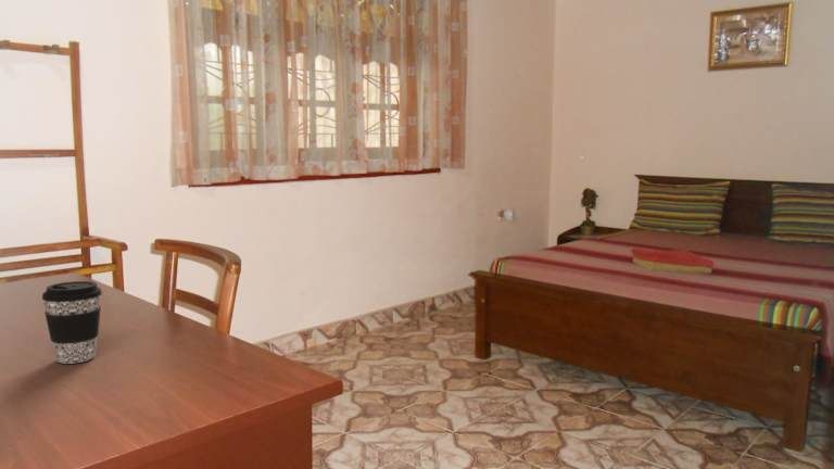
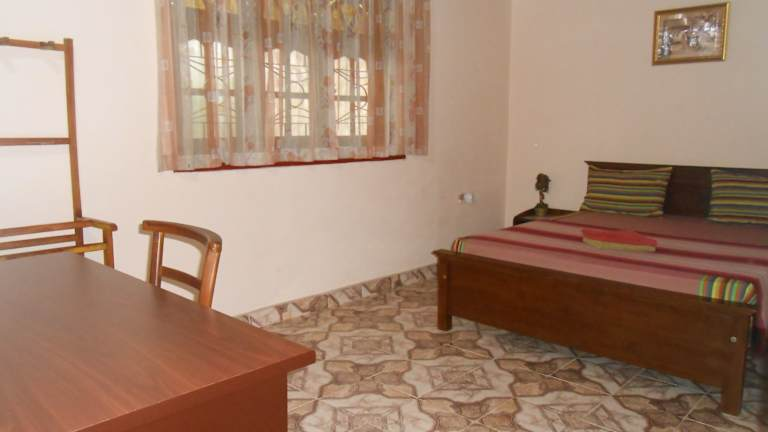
- coffee cup [41,280,103,365]
